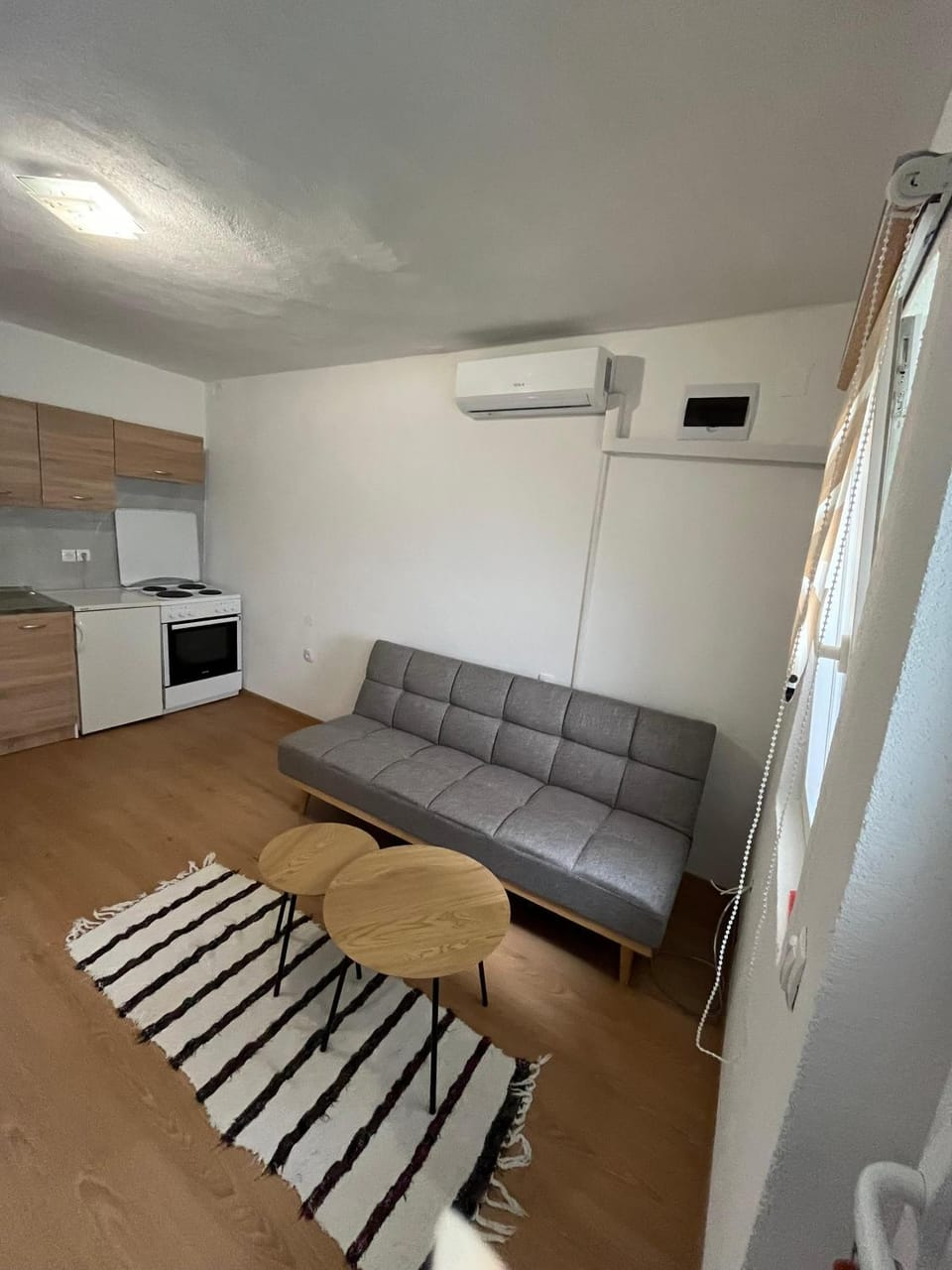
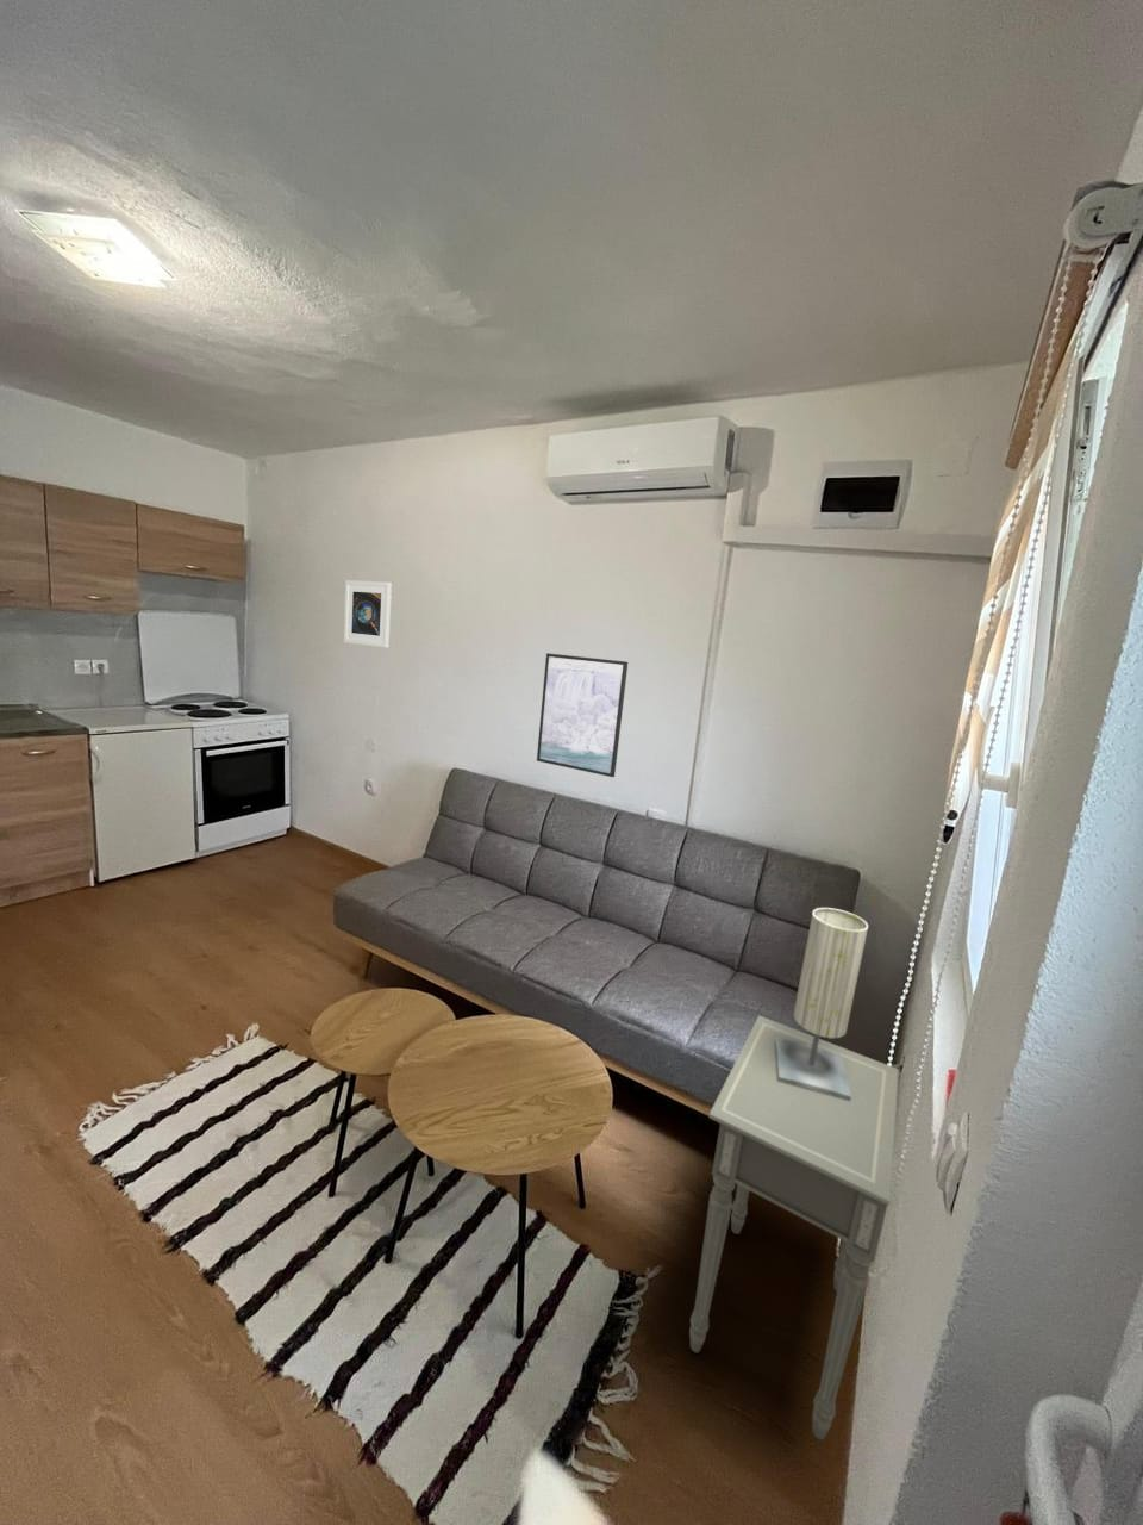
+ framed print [535,652,629,778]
+ side table [688,1013,900,1441]
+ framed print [343,579,393,650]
+ table lamp [776,907,869,1101]
